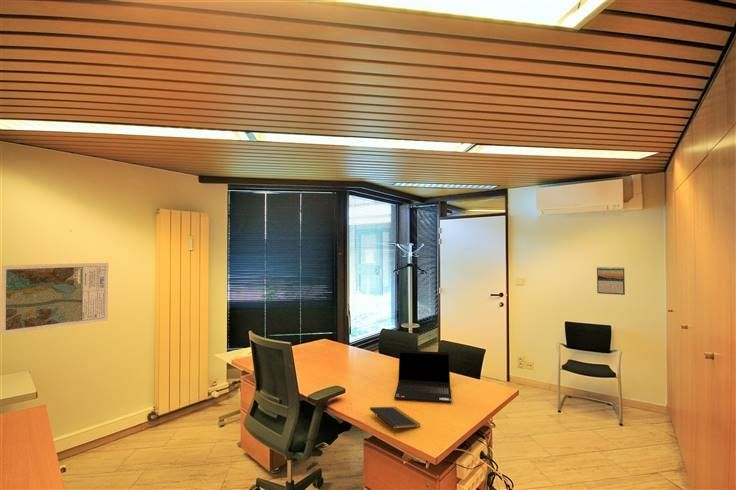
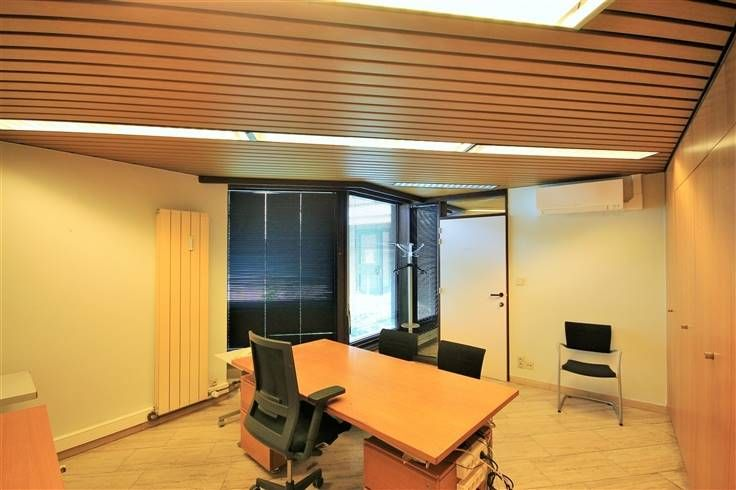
- laptop computer [393,349,453,404]
- notepad [369,406,422,437]
- map [0,262,110,336]
- calendar [596,266,626,296]
